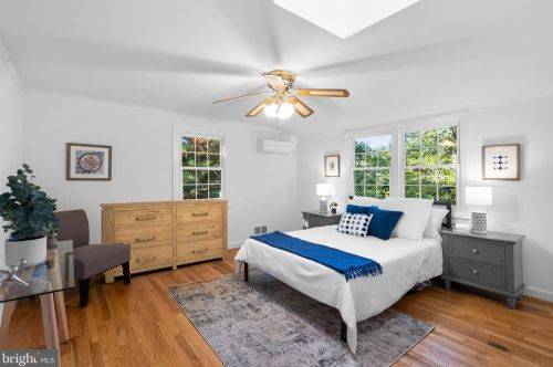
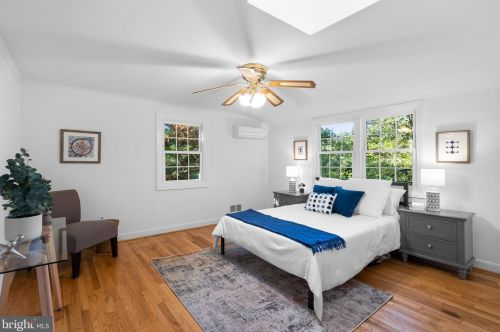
- dresser [98,198,229,284]
